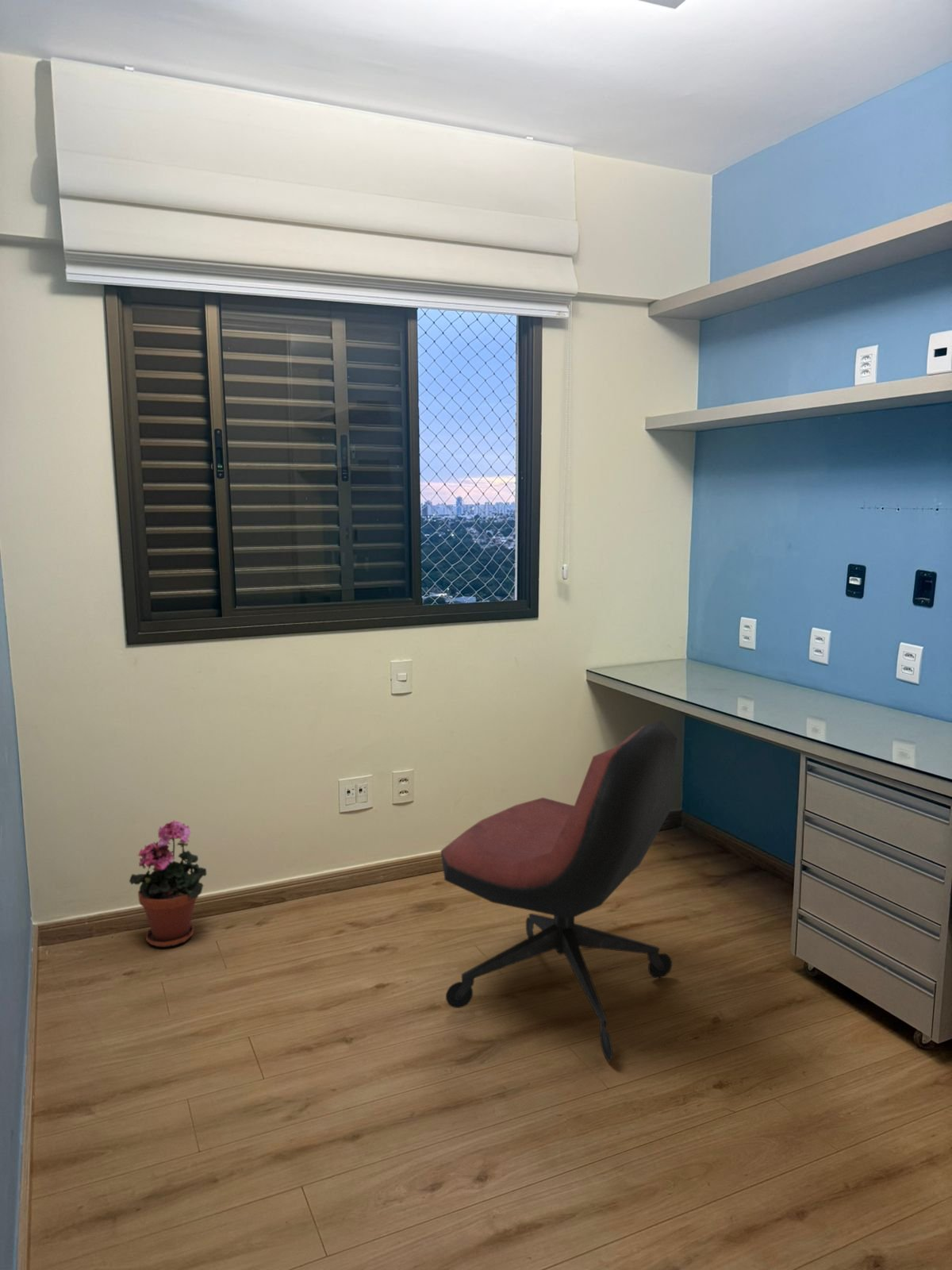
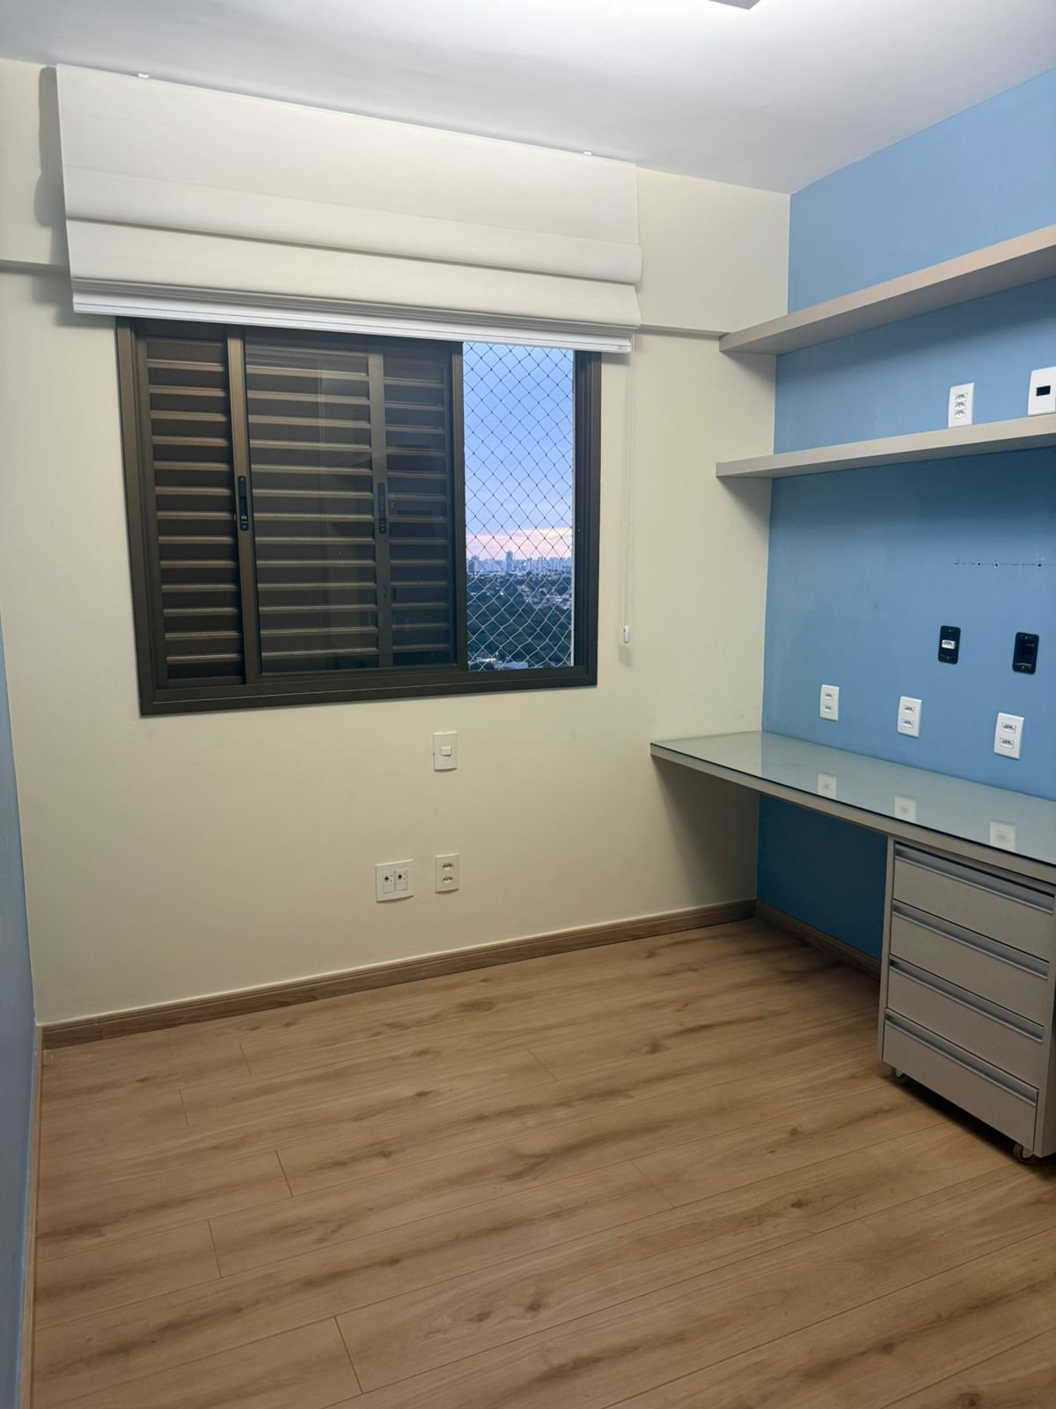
- potted plant [129,819,208,948]
- office chair [440,720,678,1062]
